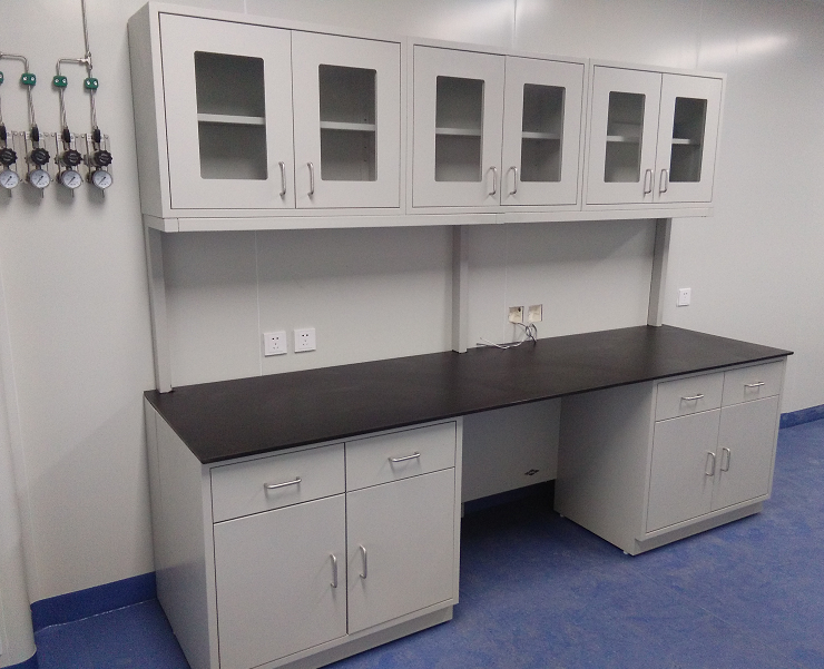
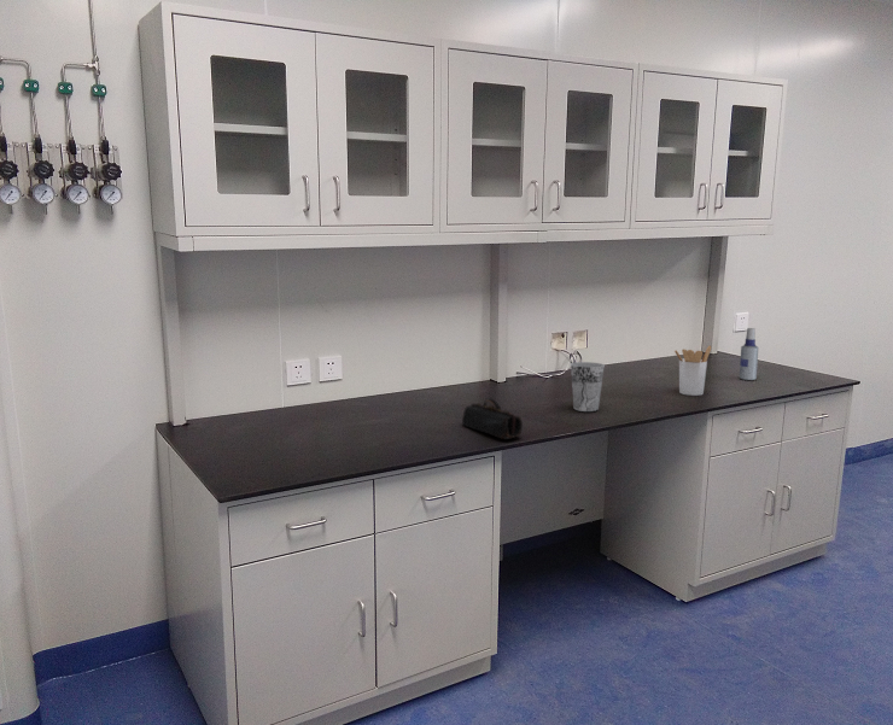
+ utensil holder [675,345,712,397]
+ pencil case [461,397,524,440]
+ spray bottle [739,327,759,381]
+ cup [570,361,606,413]
